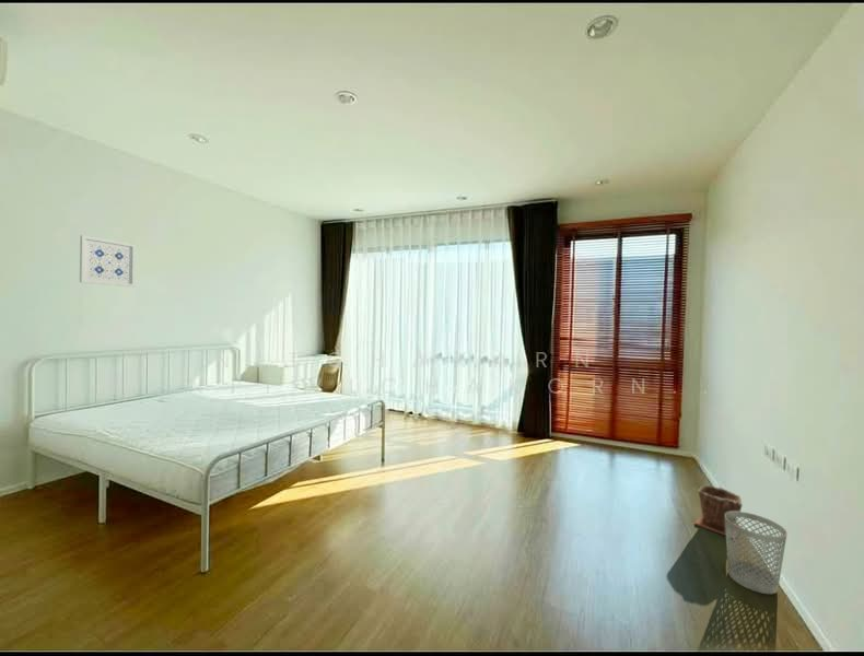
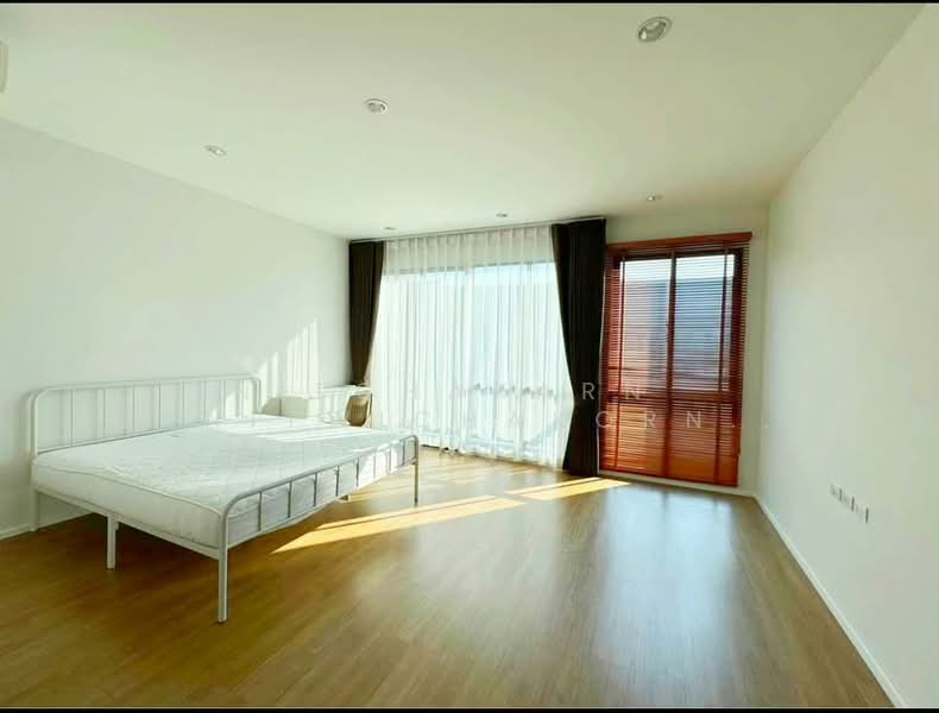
- wastebasket [725,511,789,595]
- wall art [79,234,137,288]
- plant pot [693,484,744,538]
